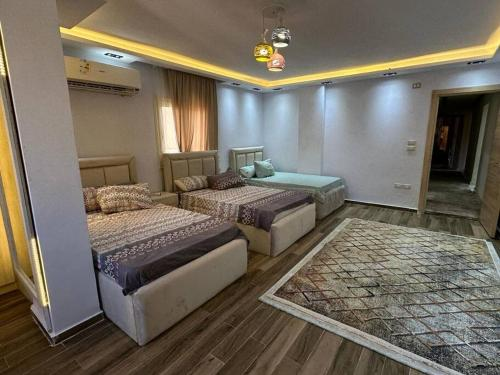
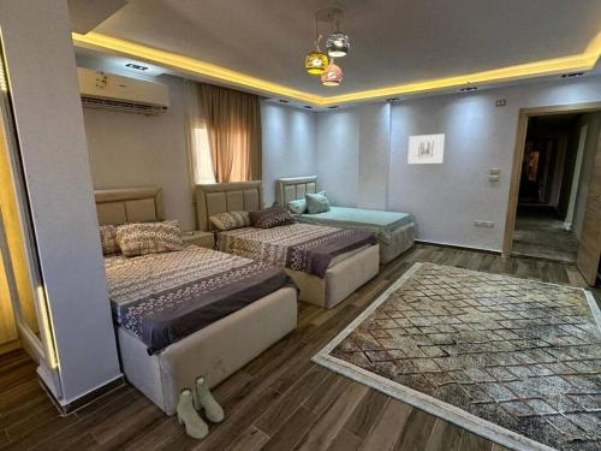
+ boots [175,374,225,440]
+ wall art [406,132,446,165]
